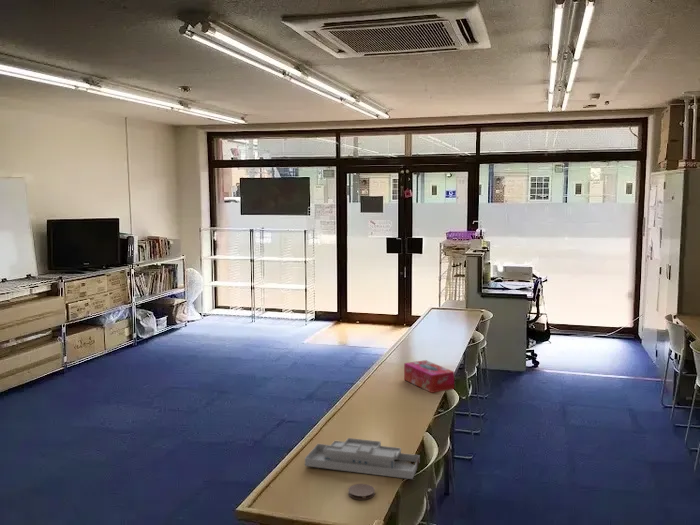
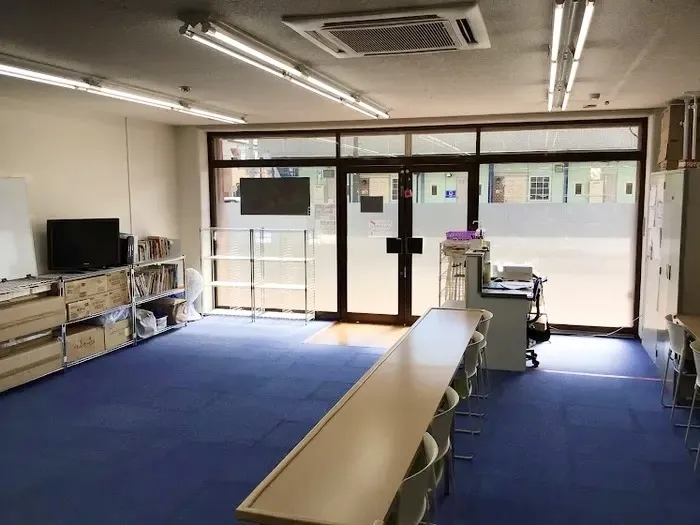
- tissue box [403,359,455,394]
- desk organizer [304,437,421,480]
- coaster [347,483,376,501]
